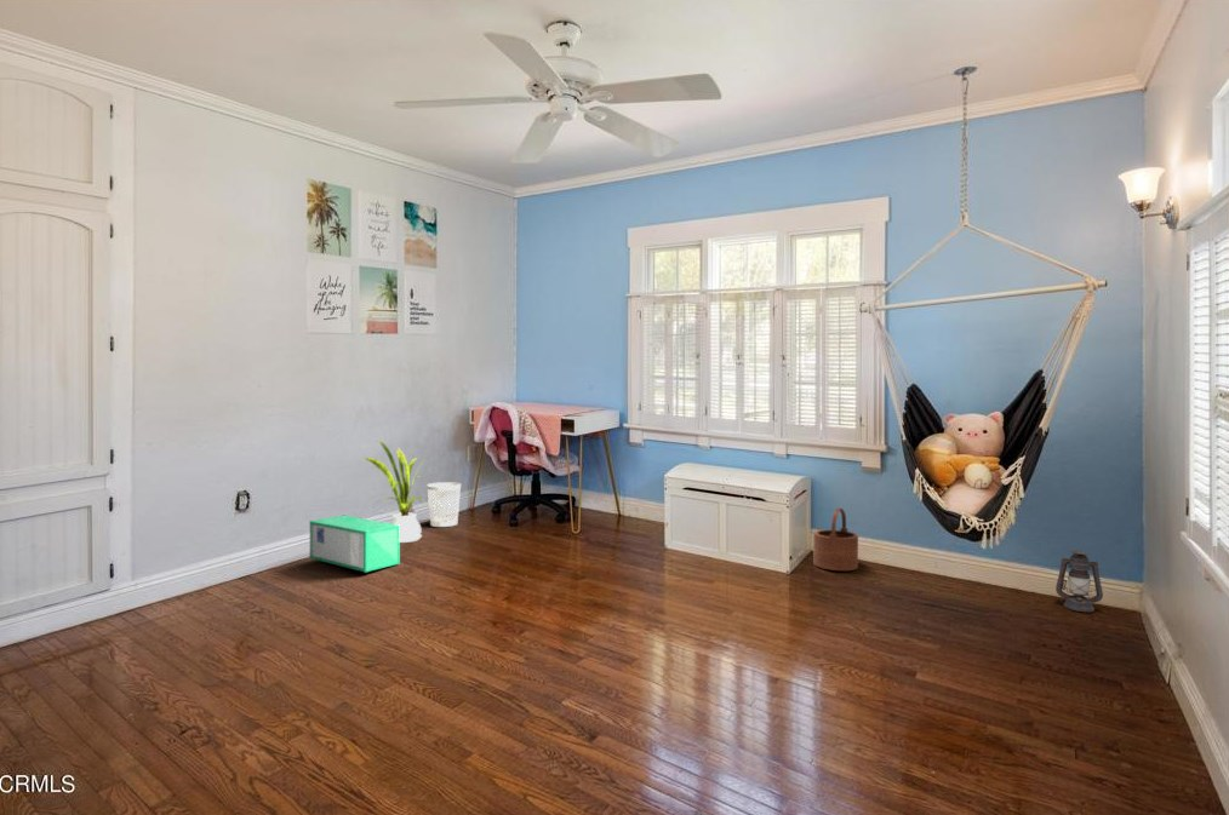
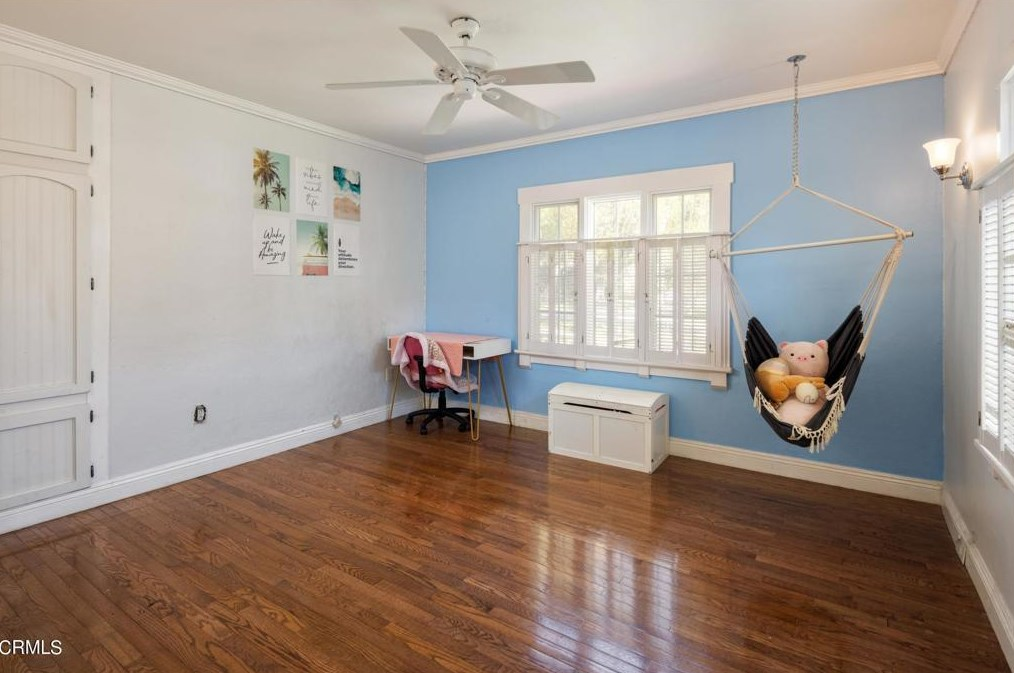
- house plant [364,440,427,544]
- wooden bucket [812,506,859,572]
- wastebasket [427,481,462,528]
- storage bin [309,515,401,574]
- lantern [1054,549,1104,613]
